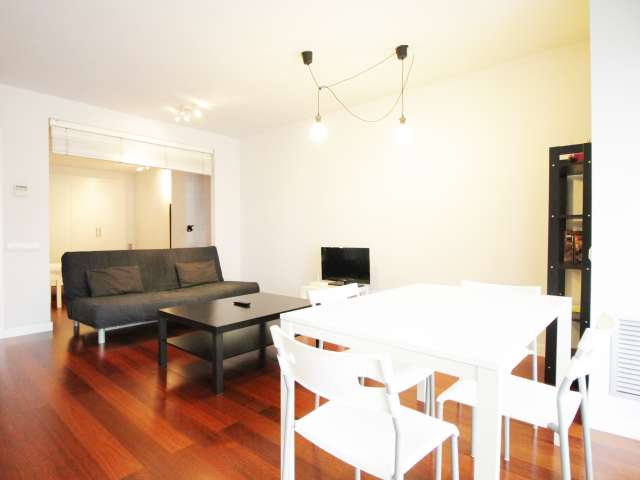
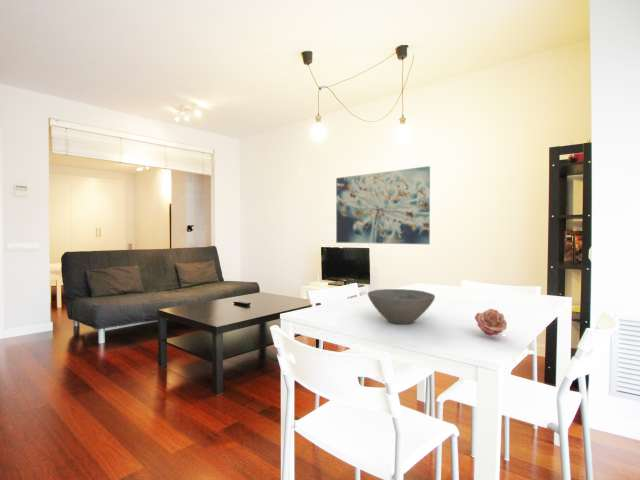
+ bowl [367,288,436,325]
+ wall art [335,165,431,245]
+ flower [474,308,508,337]
